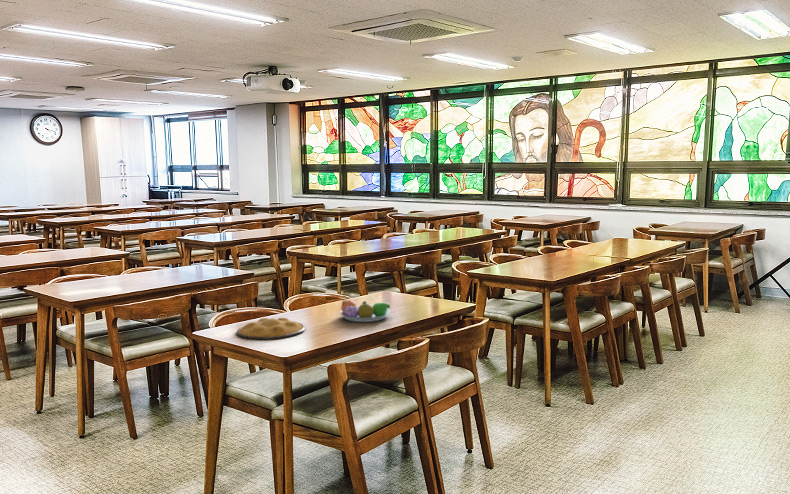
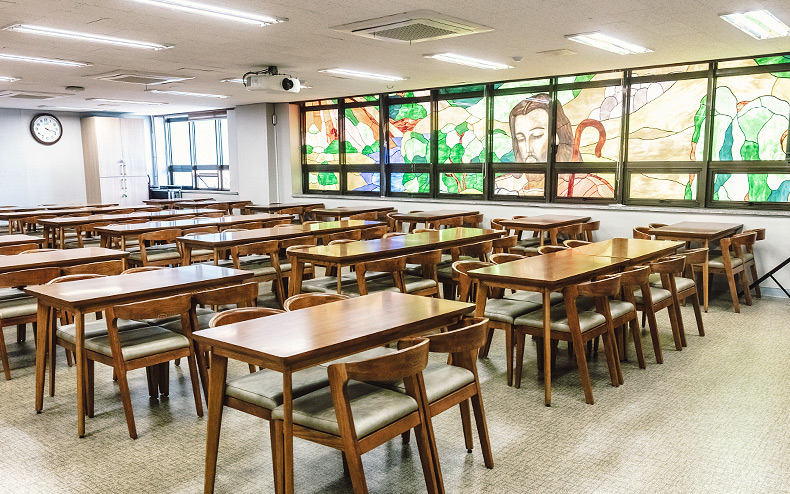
- plate [236,317,306,341]
- fruit bowl [339,299,391,323]
